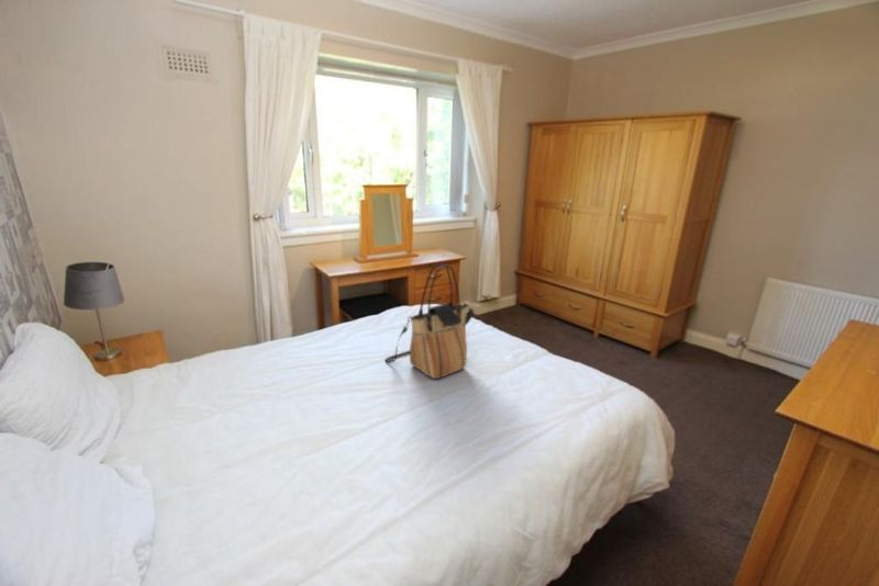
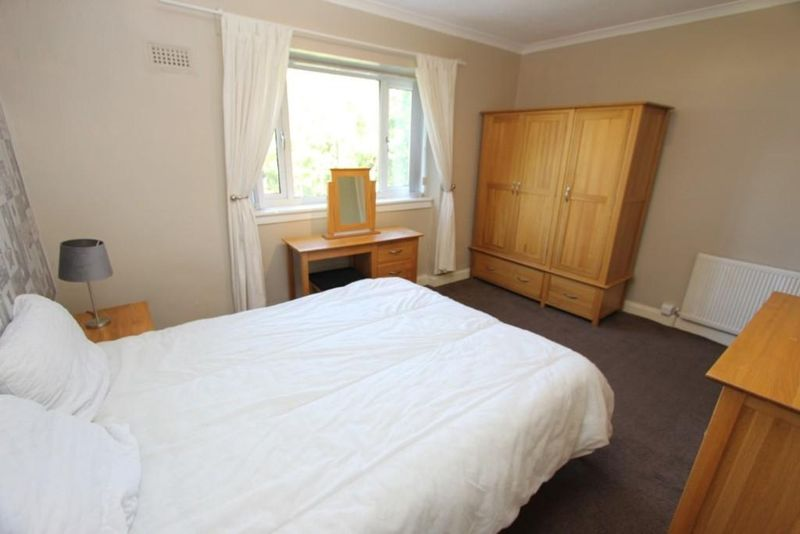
- tote bag [383,262,475,380]
